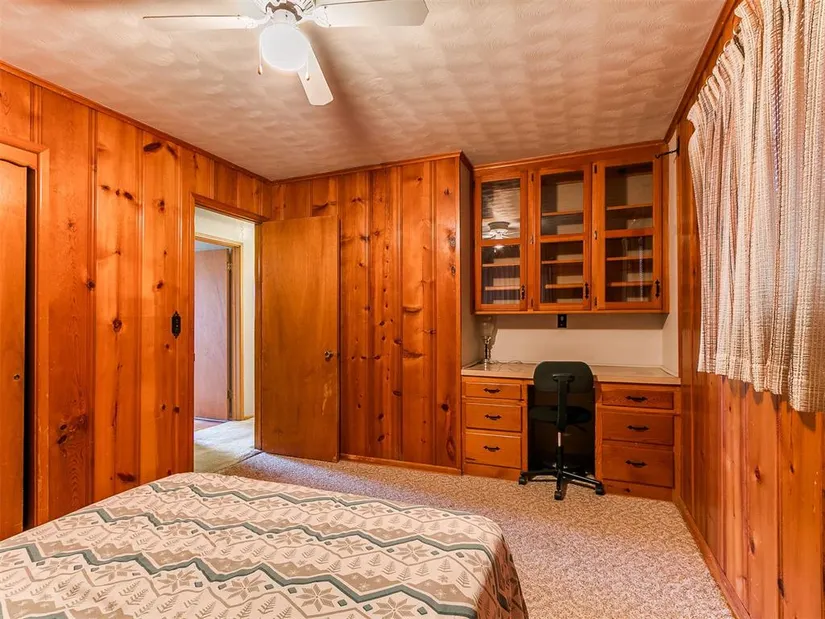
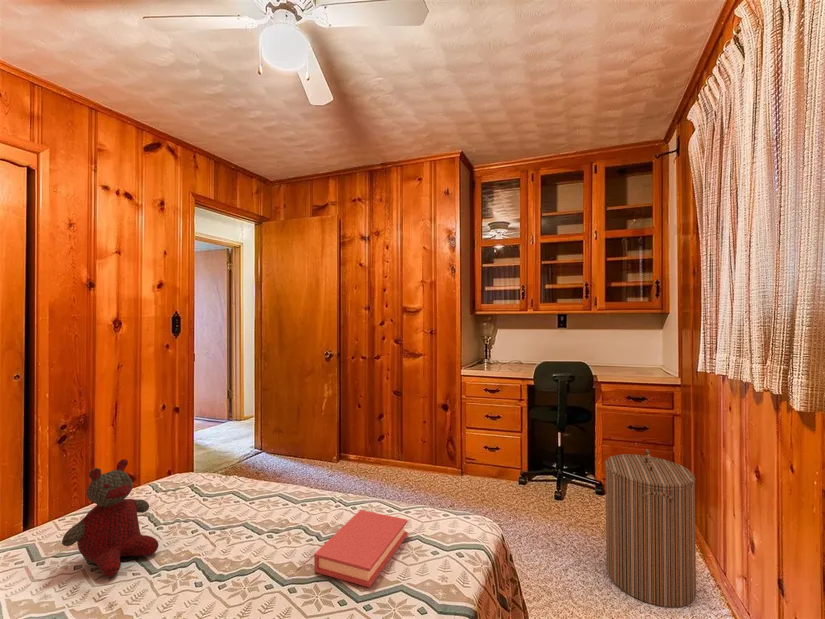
+ stuffed bear [61,458,159,578]
+ book [313,509,409,589]
+ laundry hamper [604,448,697,608]
